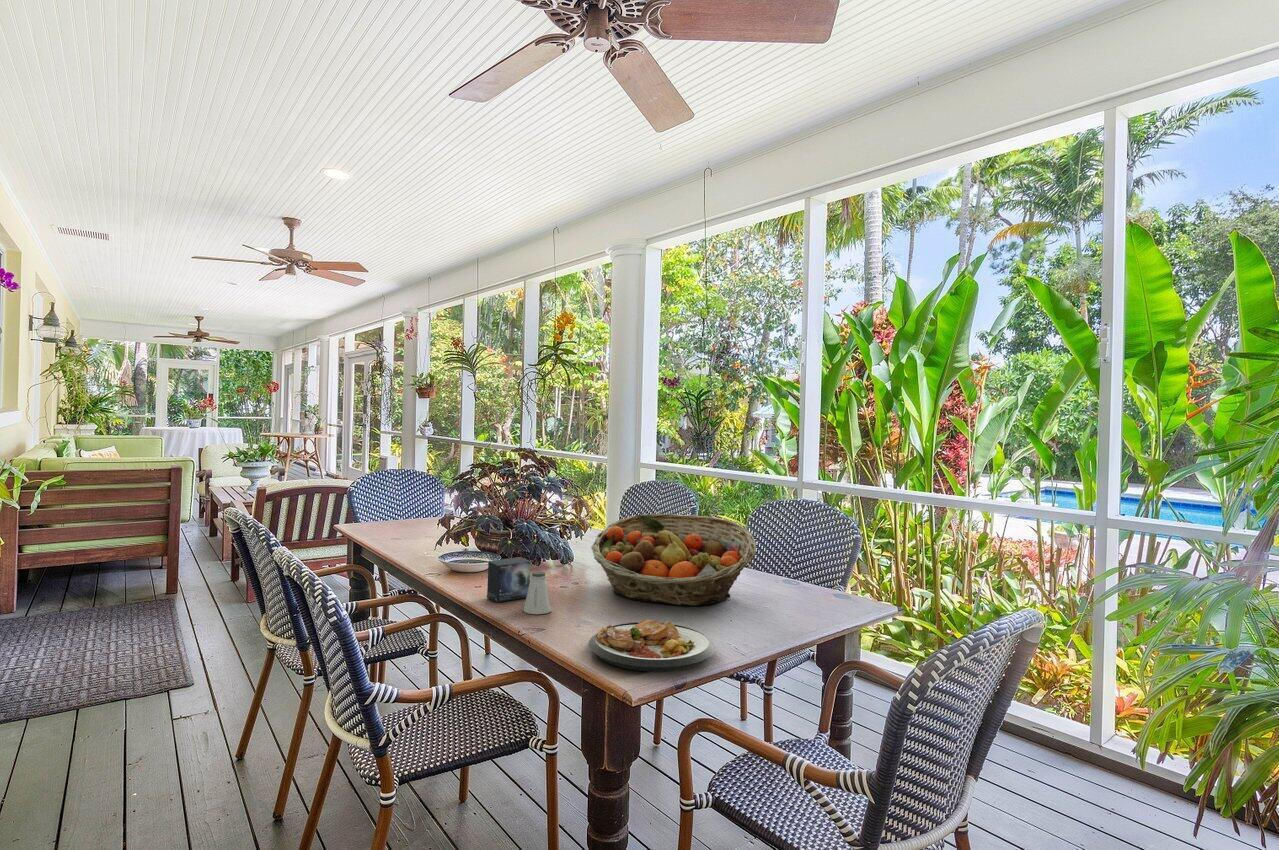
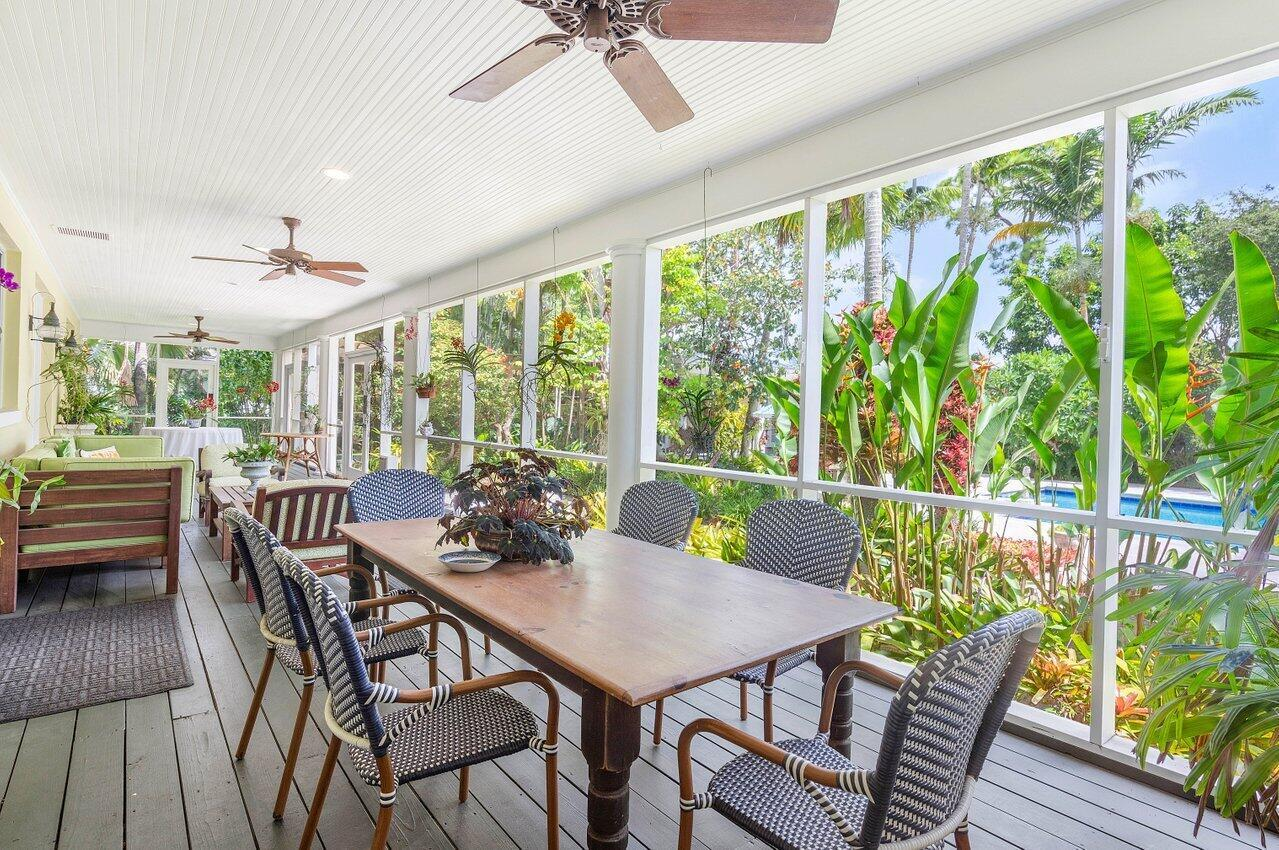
- saltshaker [523,570,552,615]
- small box [486,556,532,603]
- fruit basket [590,513,757,607]
- plate [587,618,716,673]
